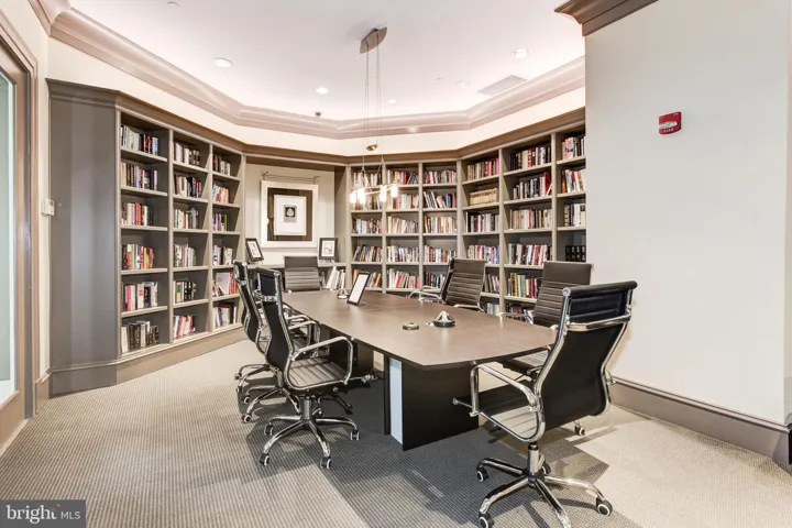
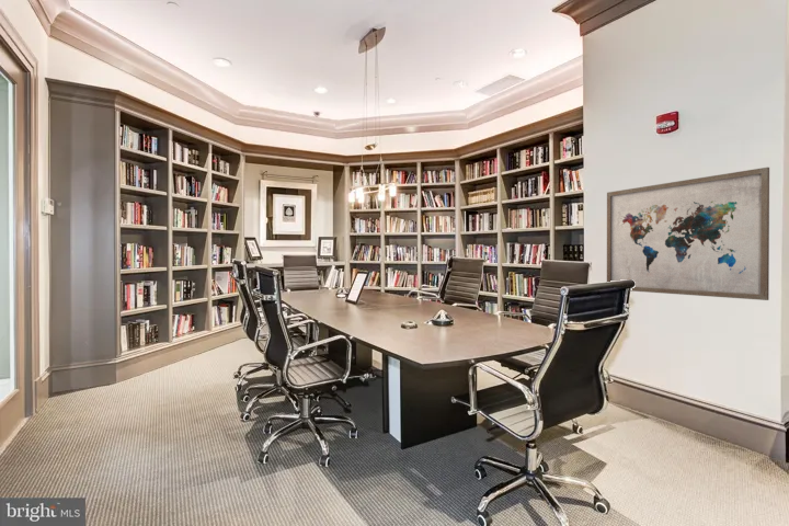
+ wall art [606,167,770,301]
